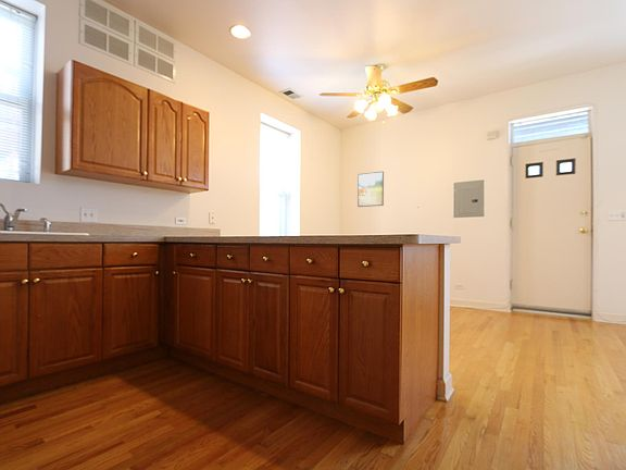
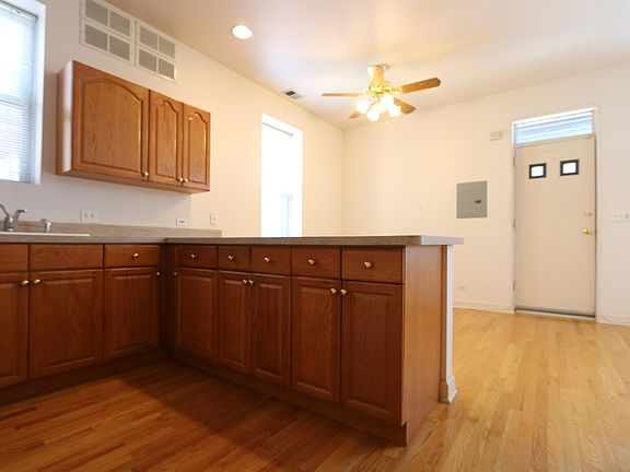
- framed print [356,171,385,208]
